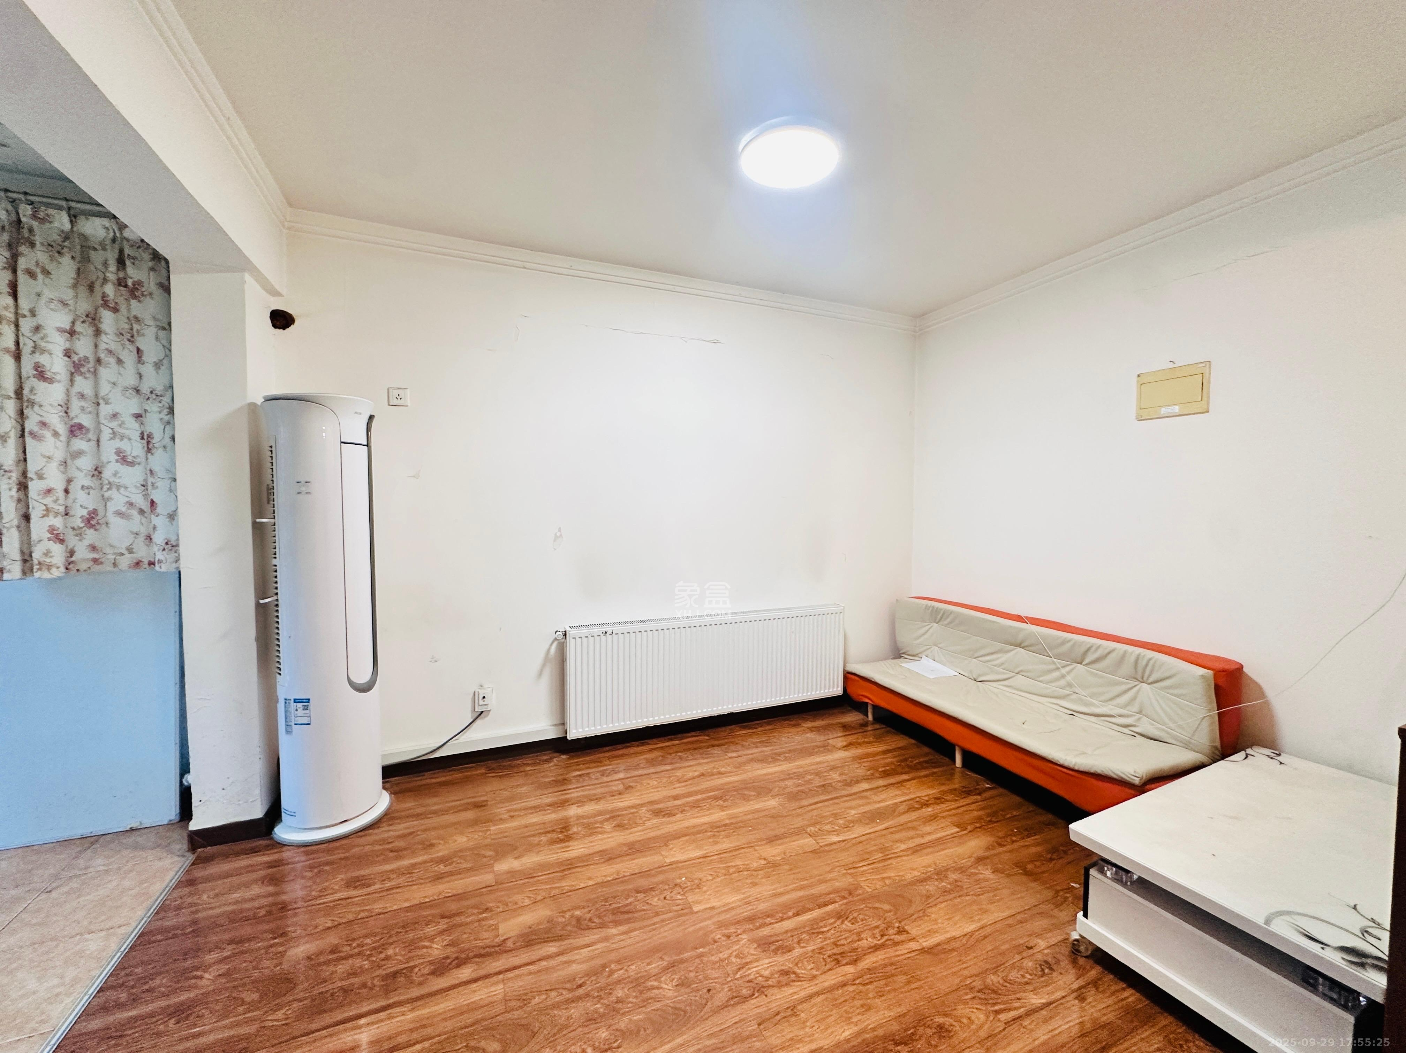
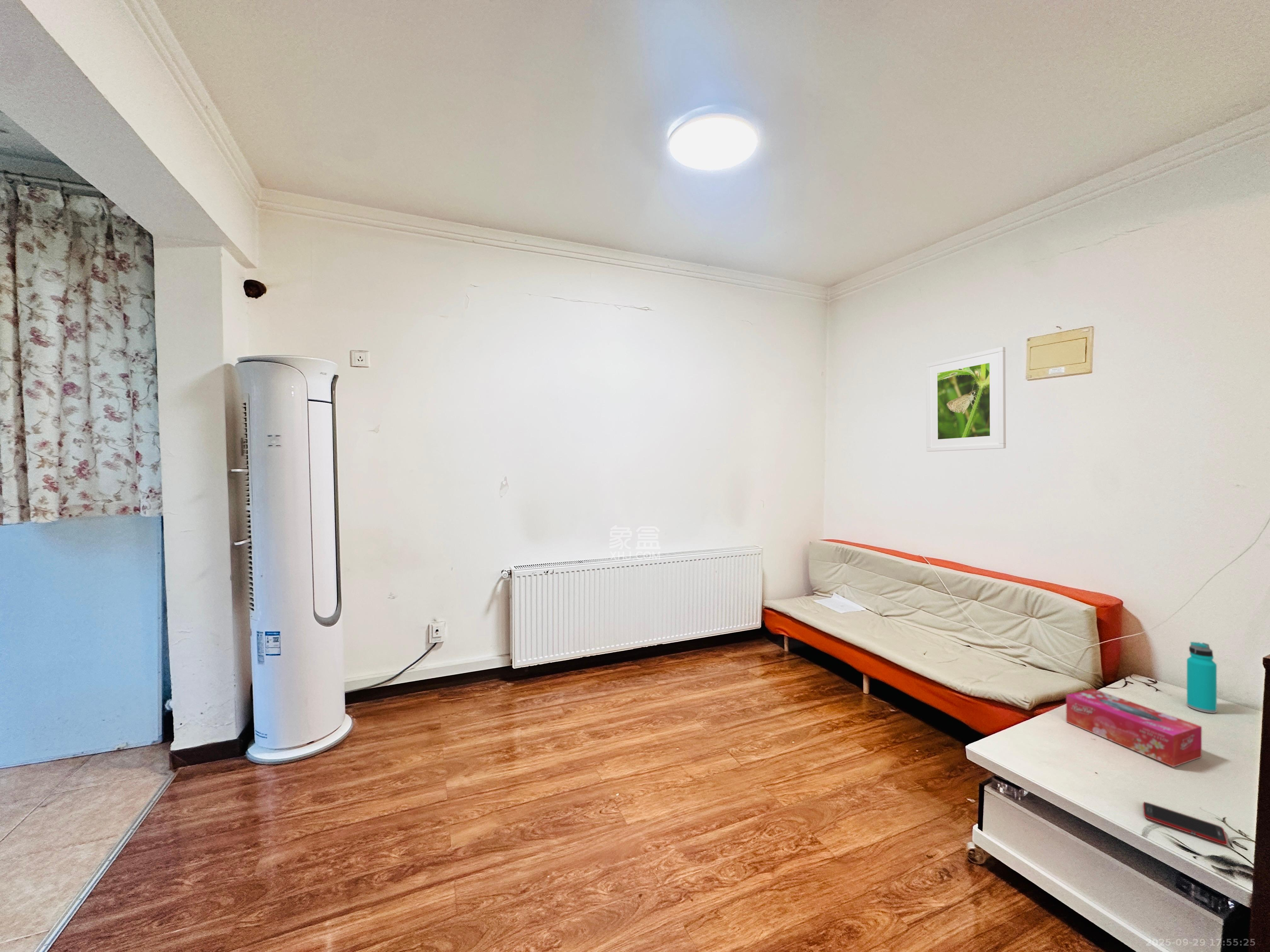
+ cell phone [1143,802,1228,845]
+ tissue box [1066,688,1202,767]
+ water bottle [1187,642,1217,713]
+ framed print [925,346,1006,452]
